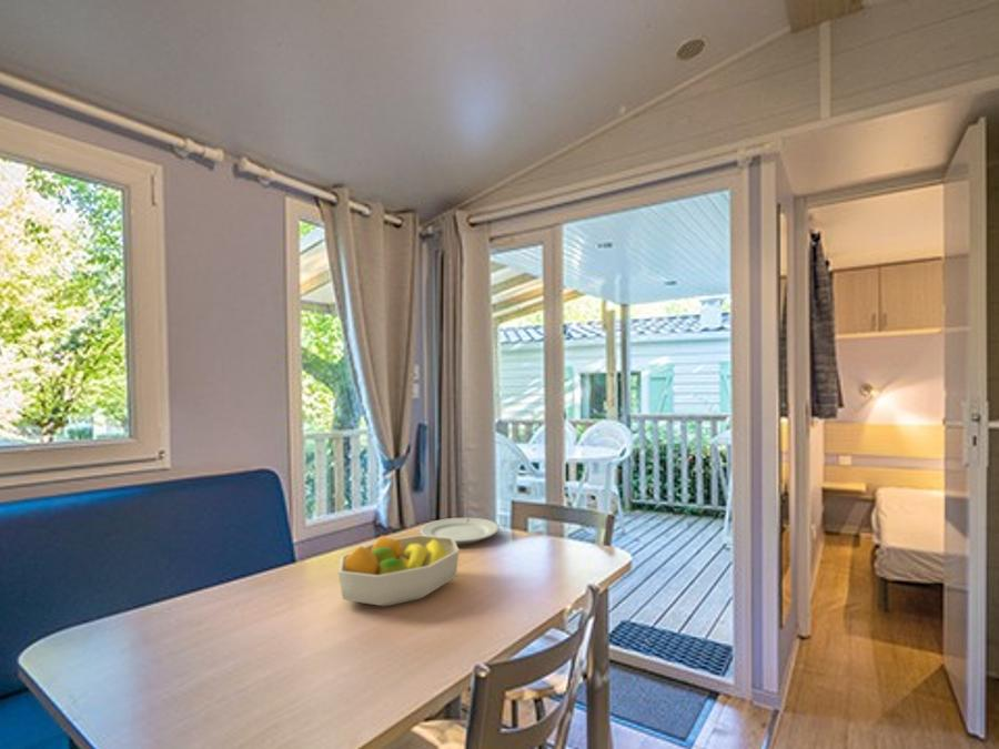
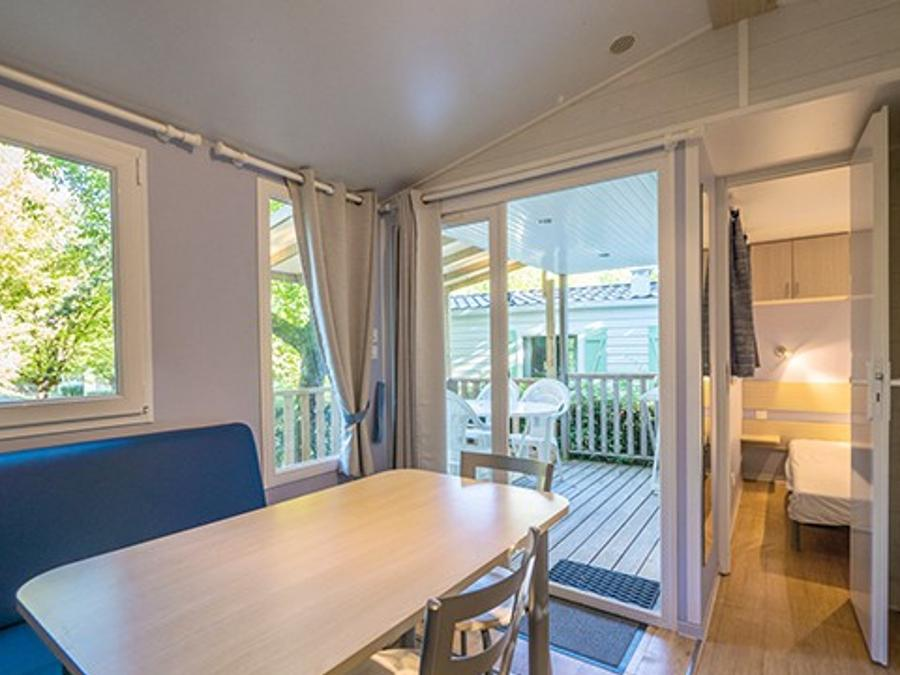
- chinaware [420,517,501,546]
- fruit bowl [337,534,461,607]
